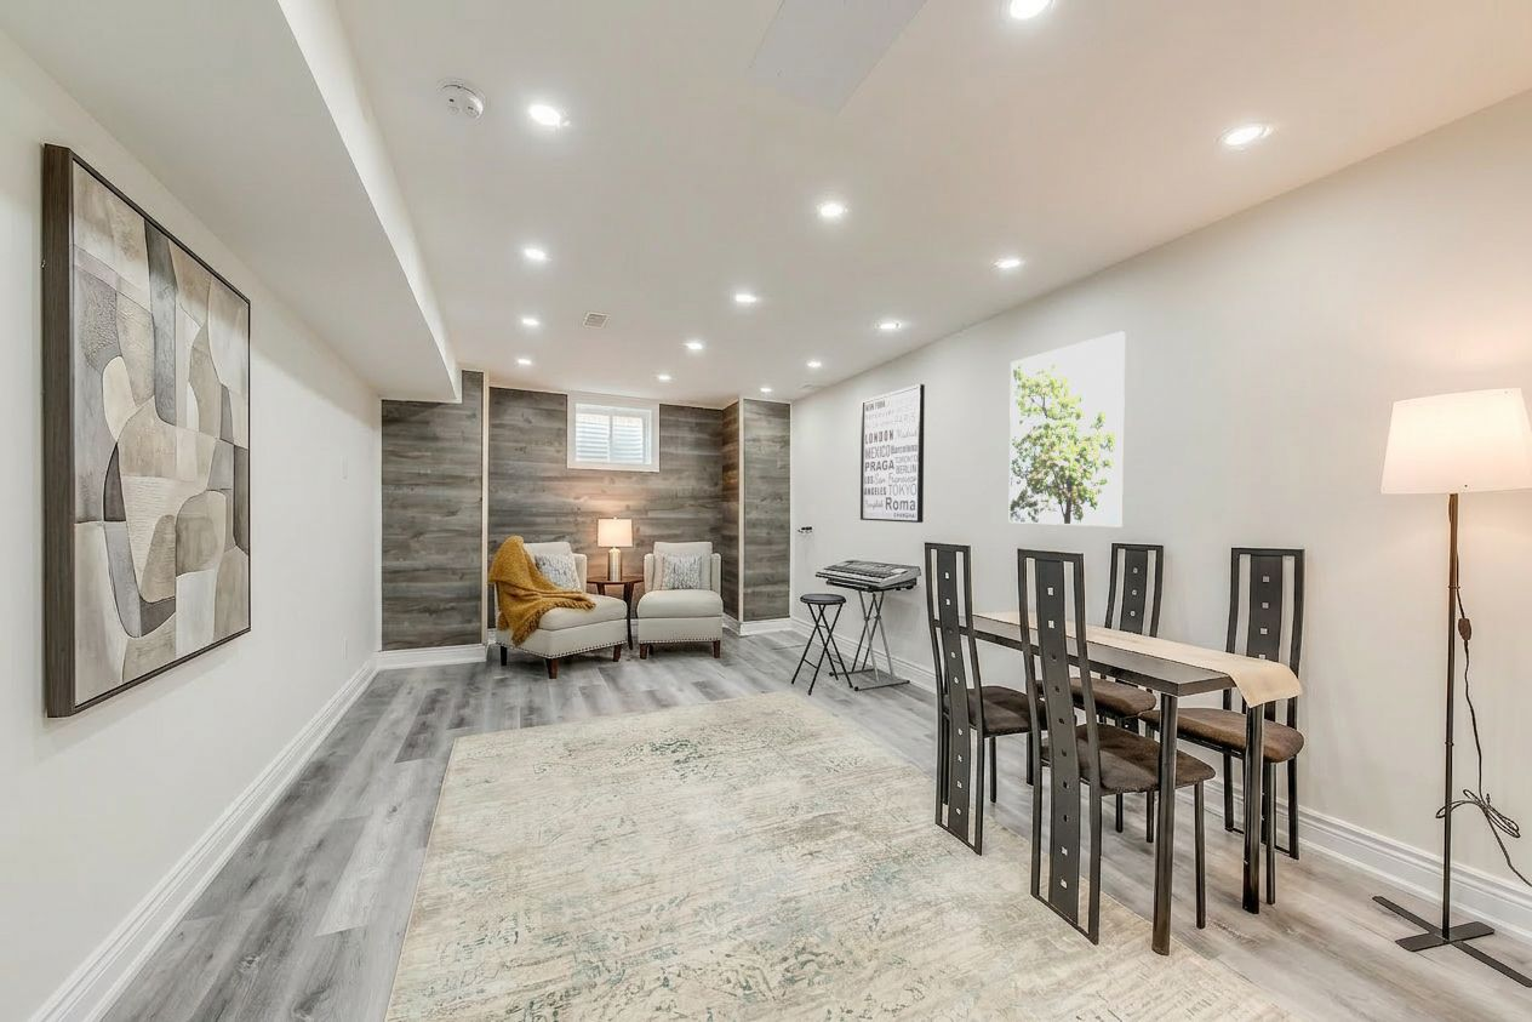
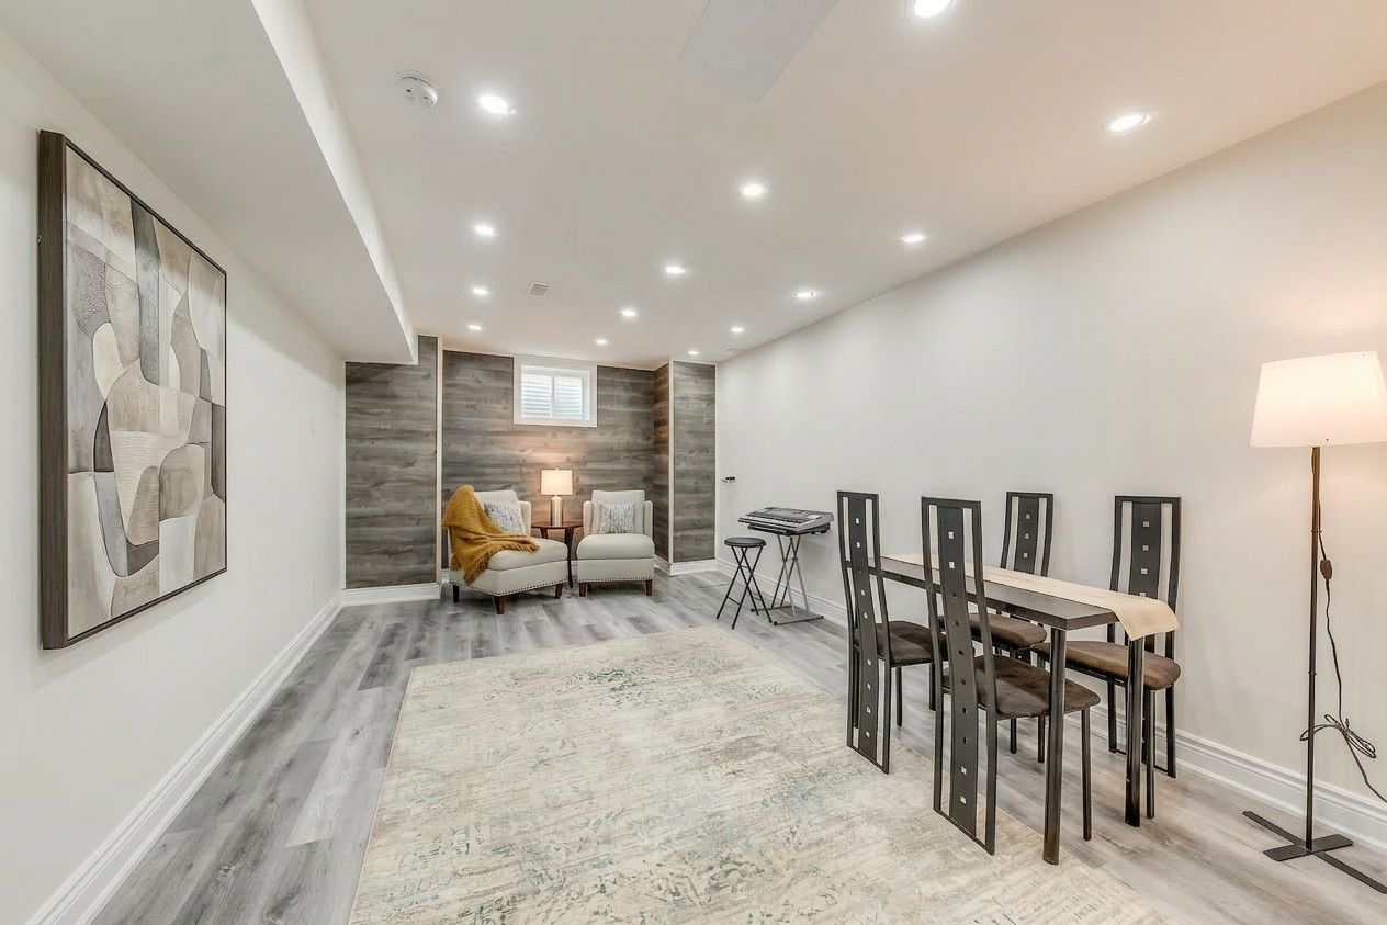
- wall art [859,383,926,524]
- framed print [1007,331,1126,527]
